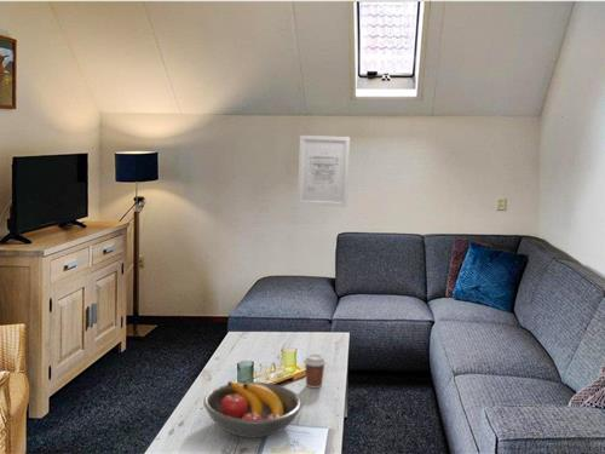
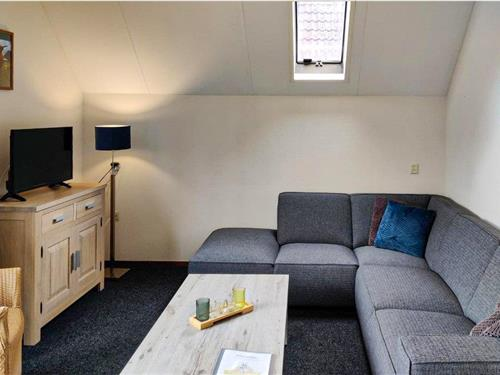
- wall art [296,134,351,208]
- fruit bowl [202,380,304,438]
- coffee cup [302,352,327,389]
